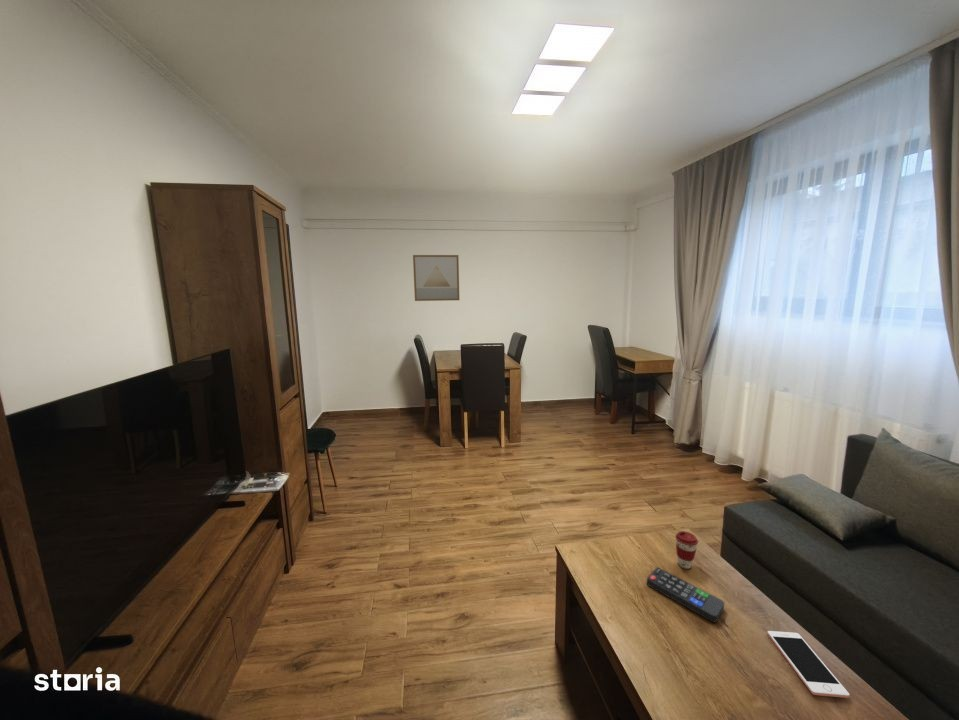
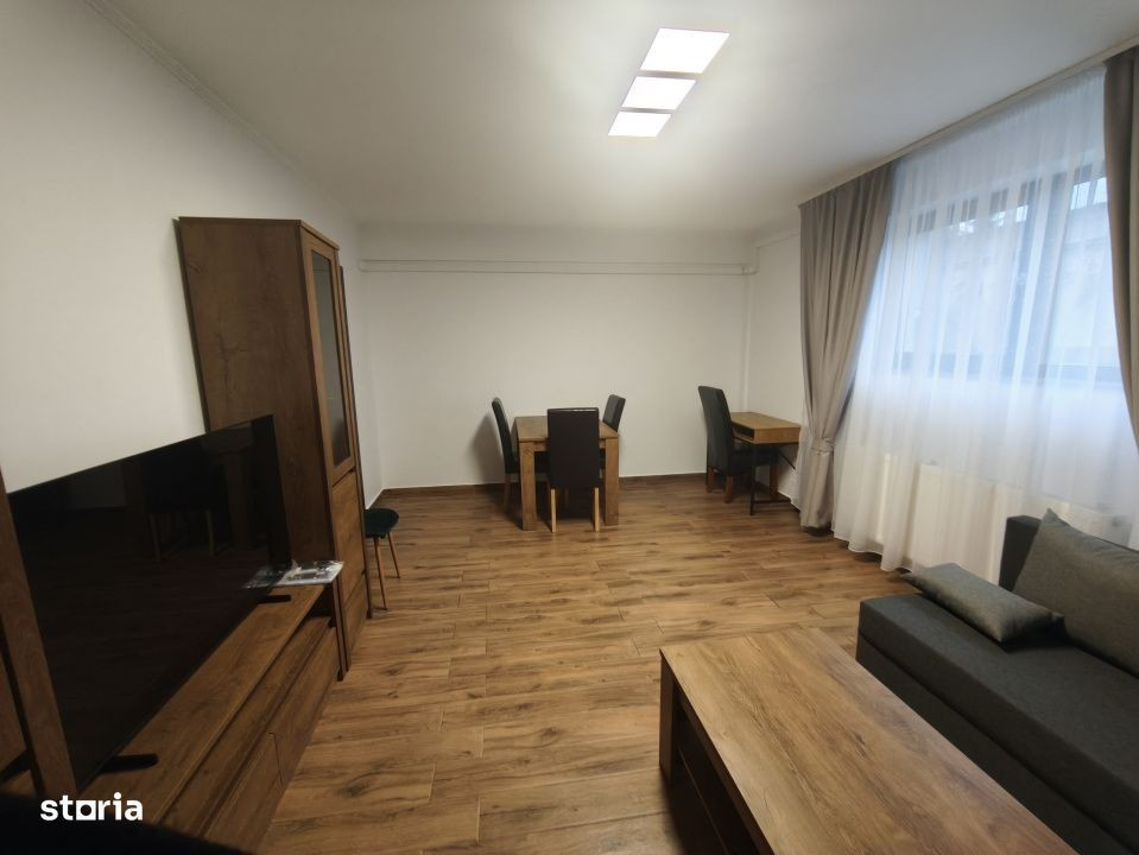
- coffee cup [674,530,699,570]
- remote control [646,567,725,623]
- wall art [412,254,460,302]
- cell phone [767,630,851,699]
